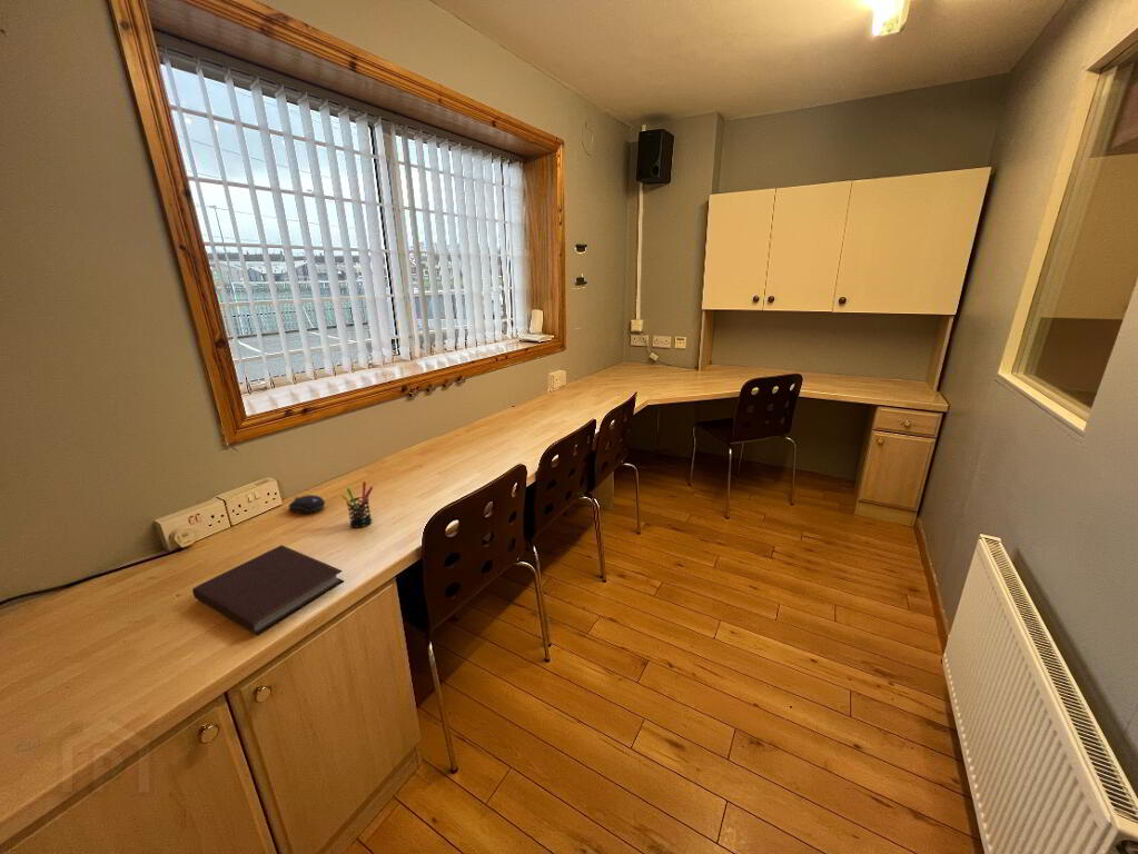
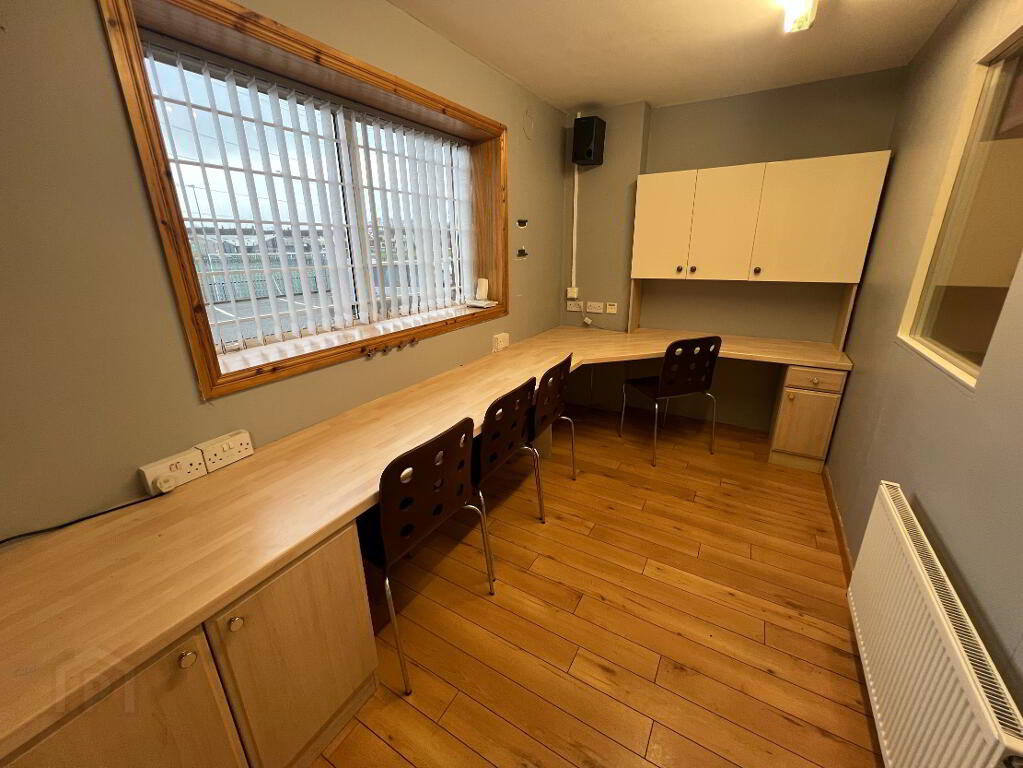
- pen holder [340,480,374,529]
- notebook [191,544,345,636]
- computer mouse [287,494,326,515]
